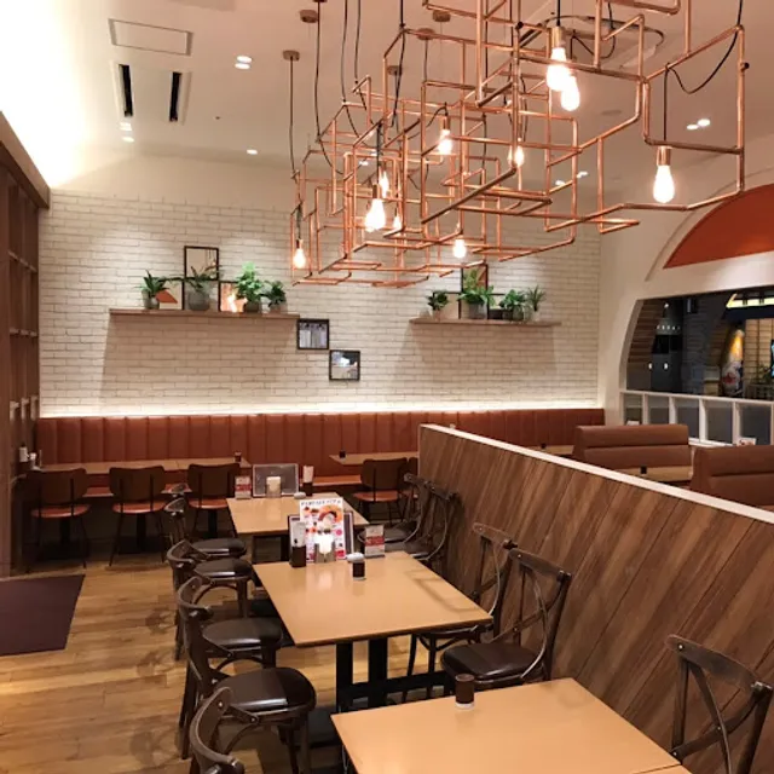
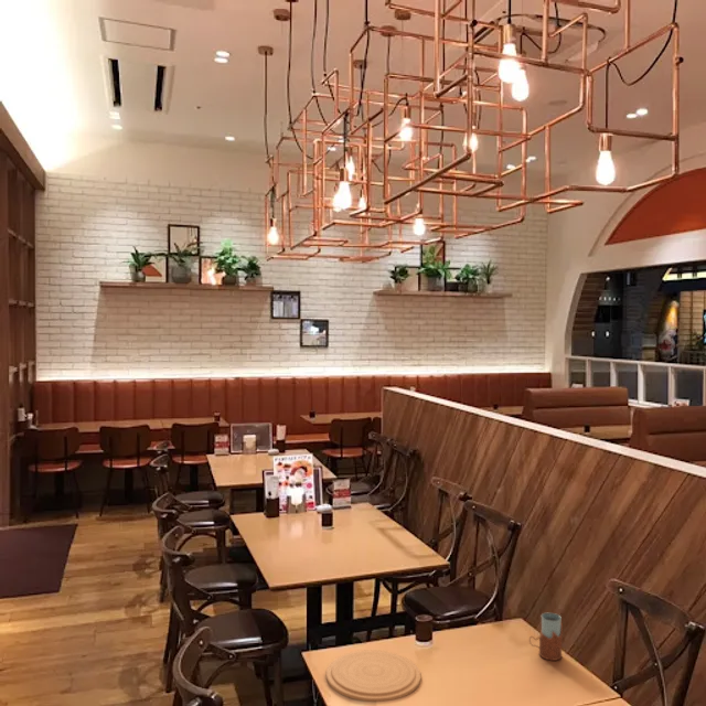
+ plate [325,649,421,703]
+ drinking glass [528,612,564,662]
